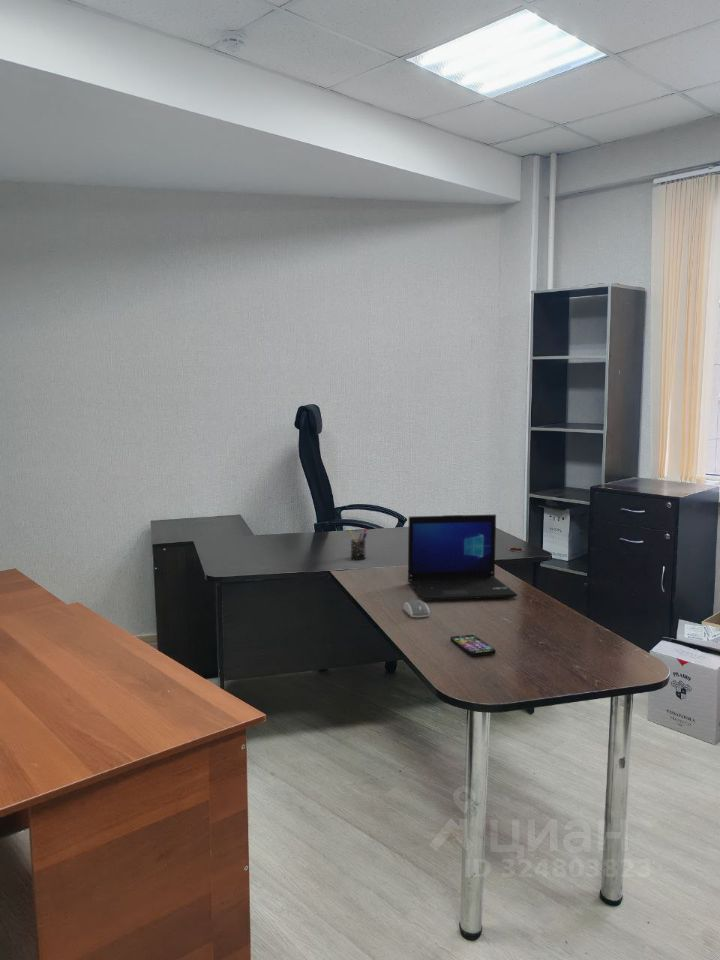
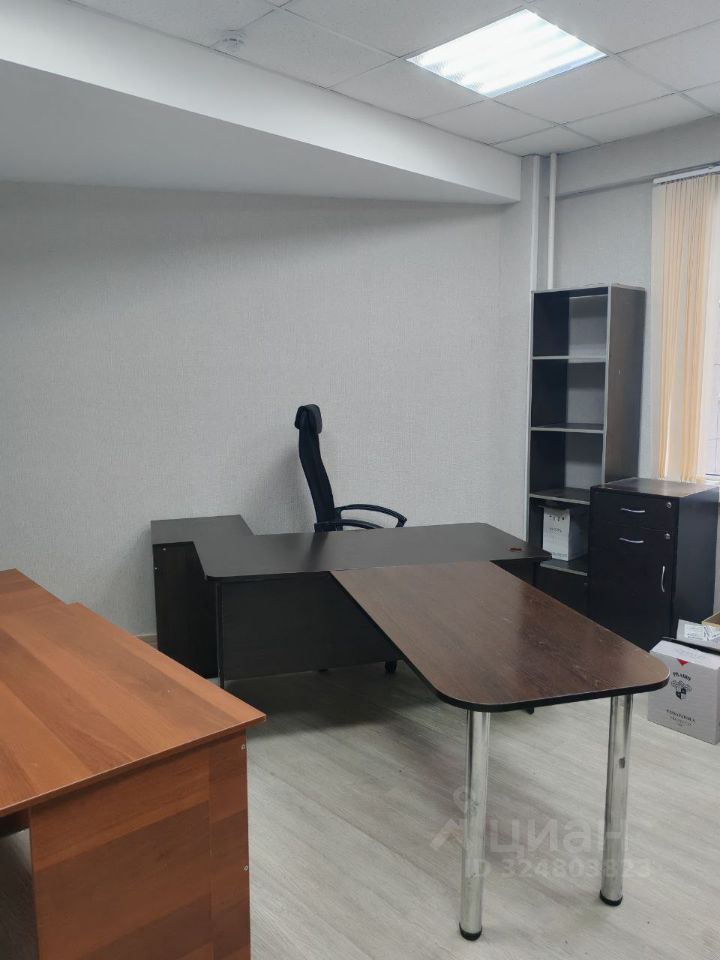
- smartphone [450,634,497,657]
- pen holder [348,527,368,560]
- computer mouse [402,598,431,618]
- laptop [407,513,519,602]
